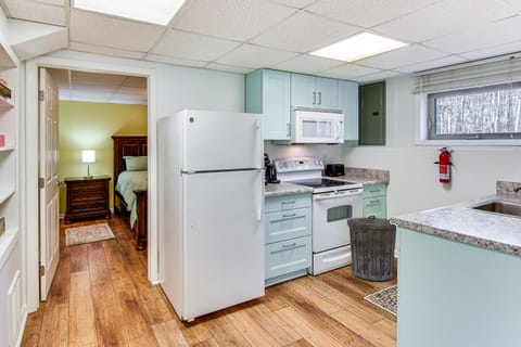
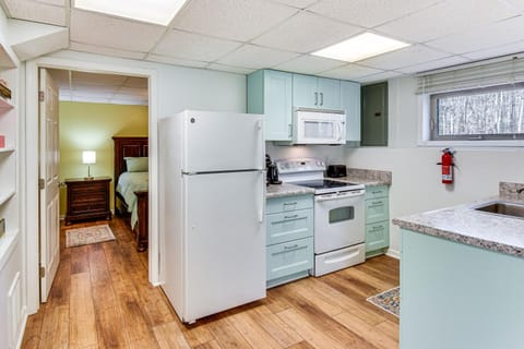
- trash can [346,215,397,282]
